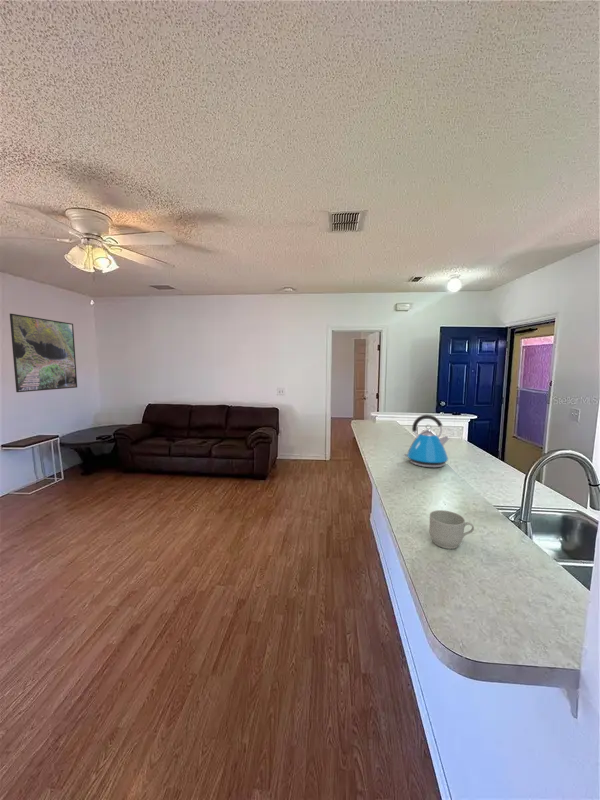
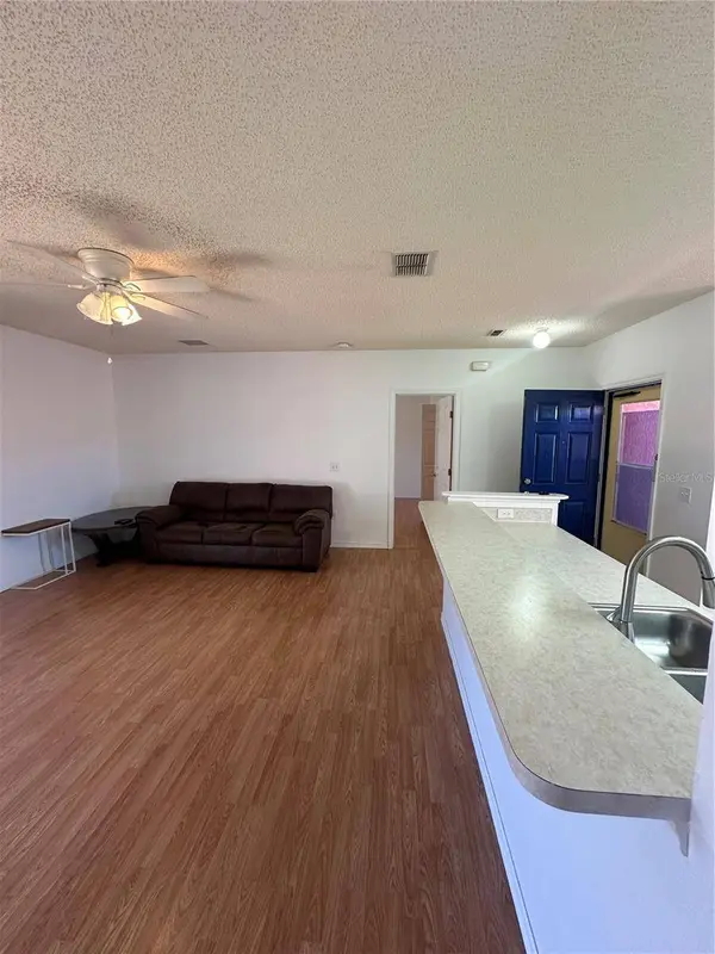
- mug [428,509,475,550]
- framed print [9,313,78,393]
- kettle [403,414,451,468]
